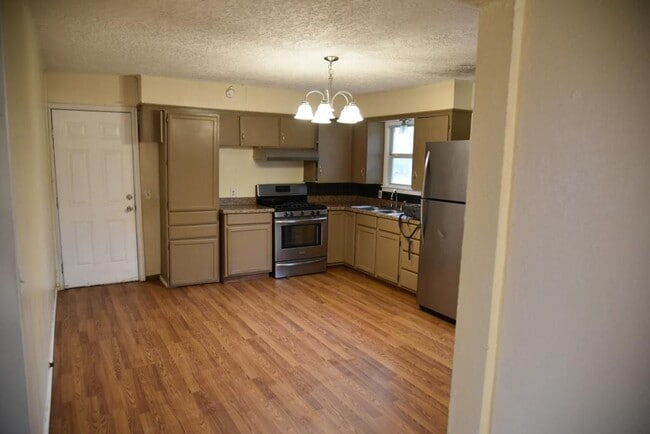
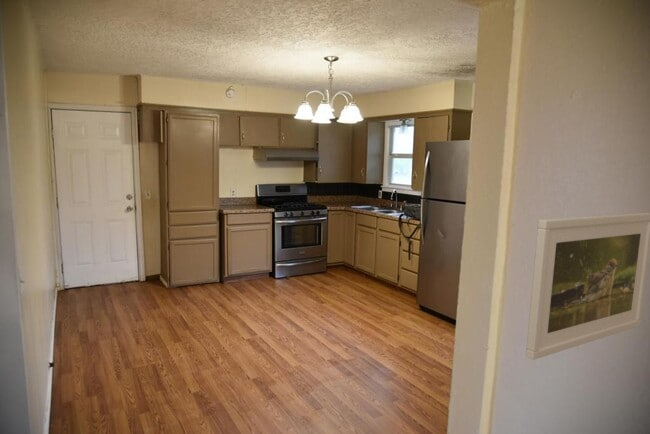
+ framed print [525,212,650,361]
